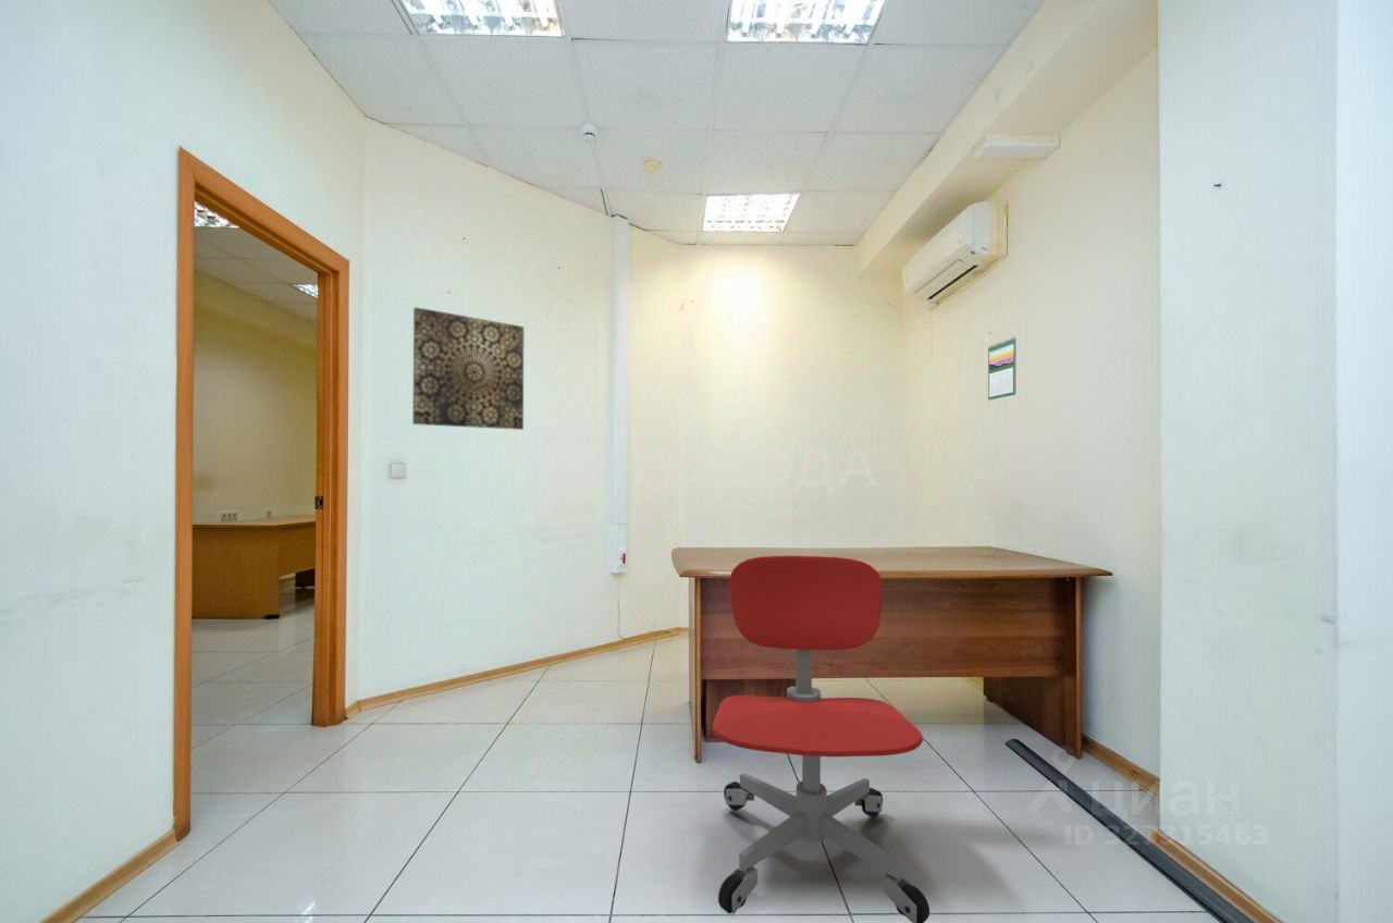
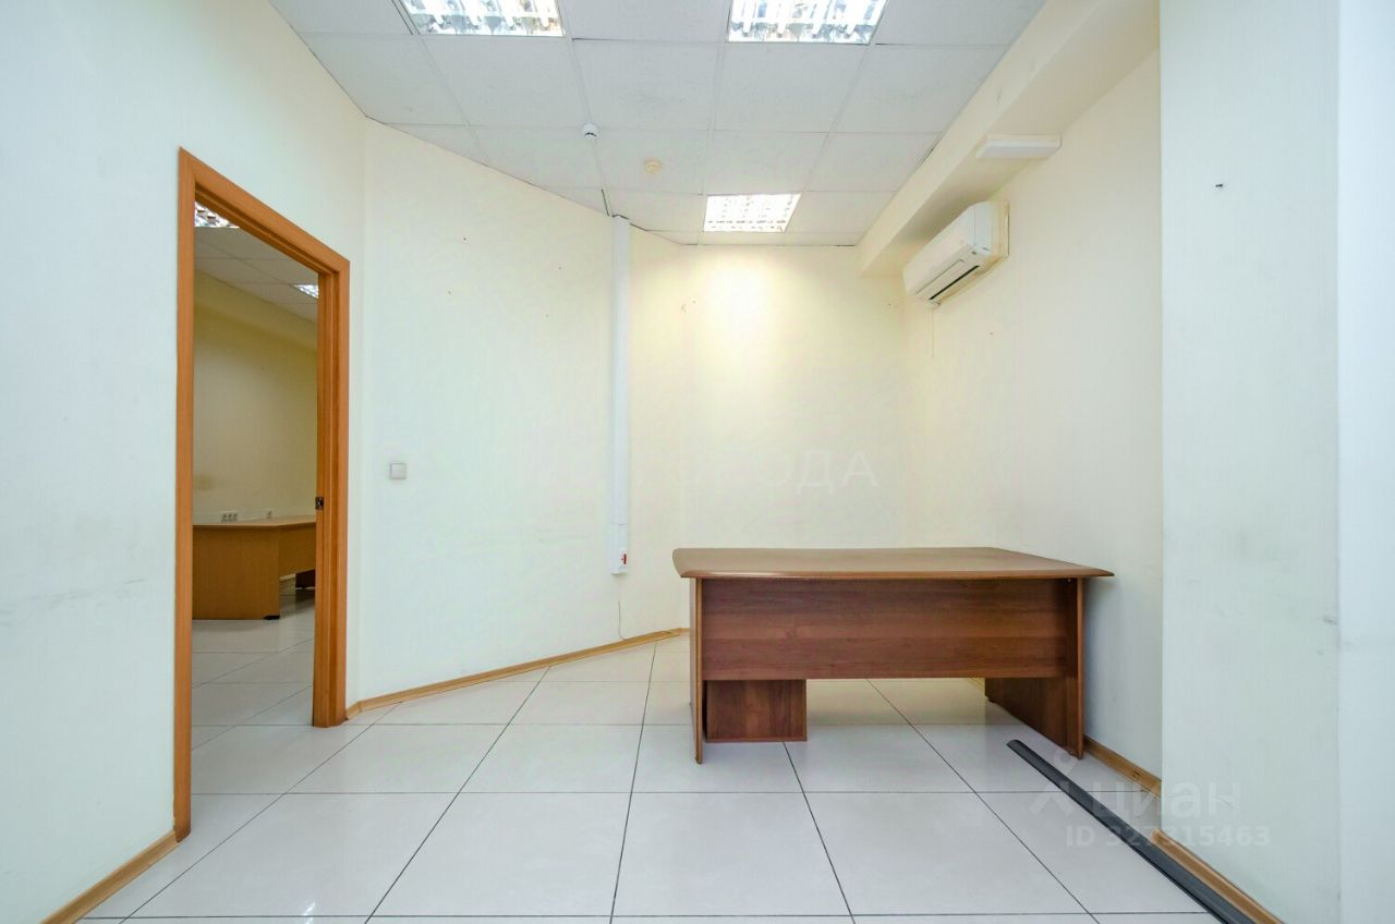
- office chair [712,555,930,923]
- calendar [987,336,1018,401]
- wall art [411,306,525,431]
